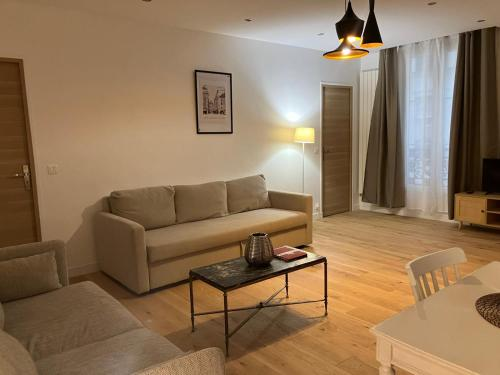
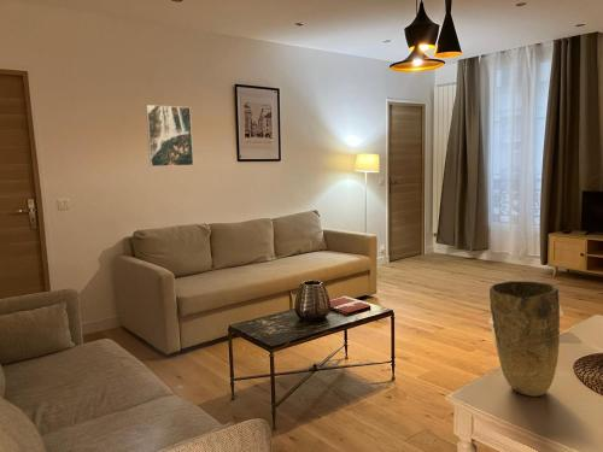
+ vase [488,280,561,397]
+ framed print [145,104,194,168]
